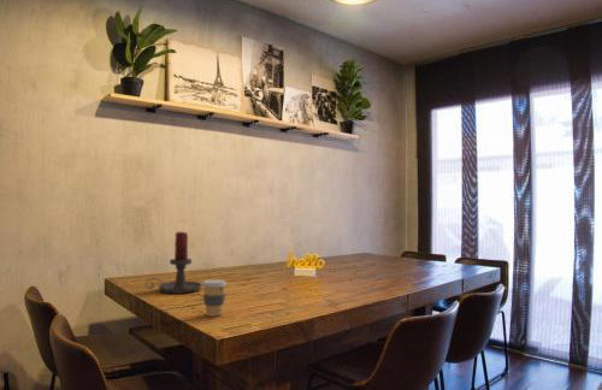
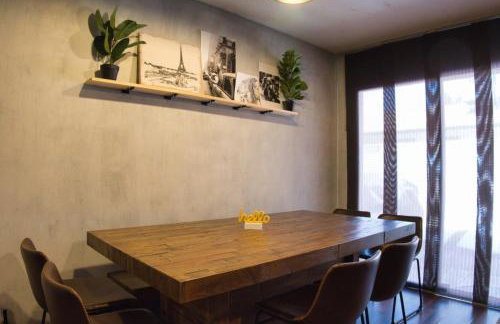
- candle holder [144,231,202,295]
- coffee cup [201,278,228,318]
